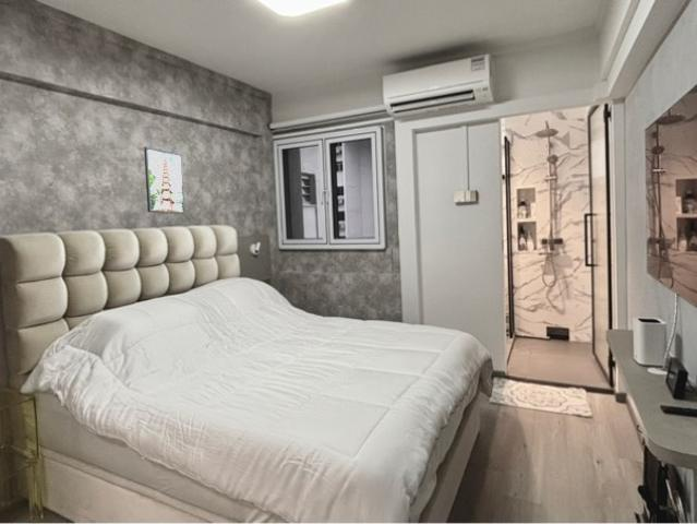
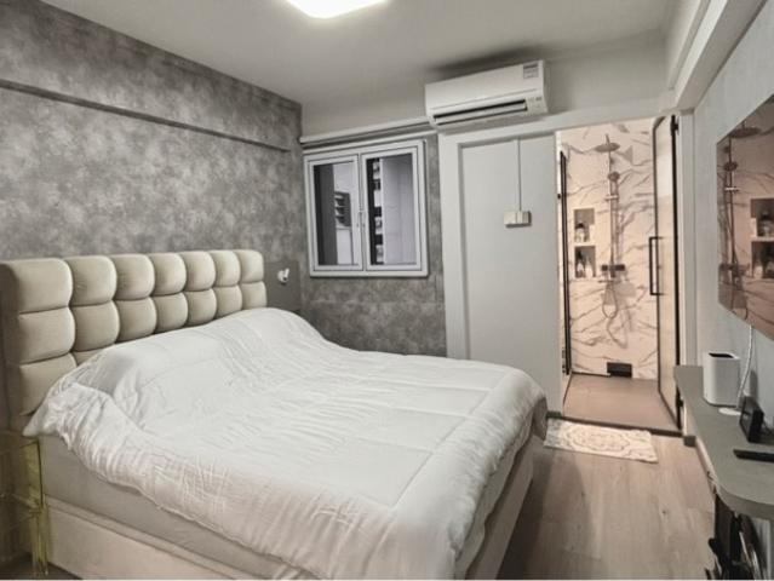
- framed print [143,146,187,215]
